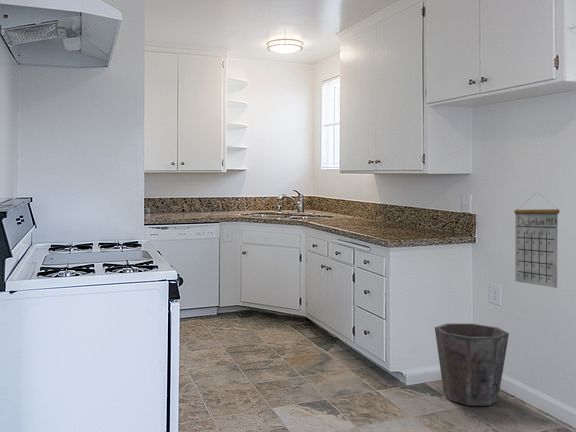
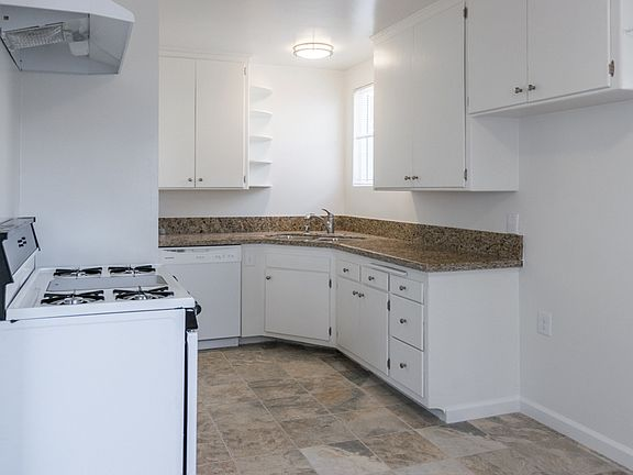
- calendar [513,193,560,289]
- waste bin [434,322,510,406]
